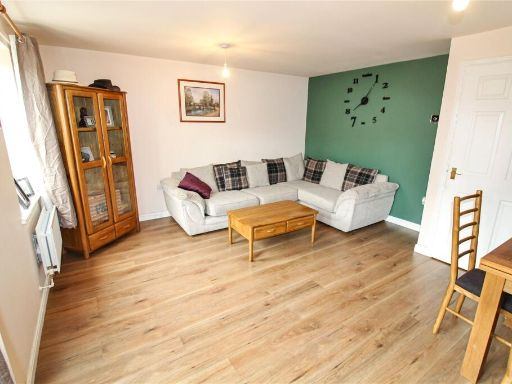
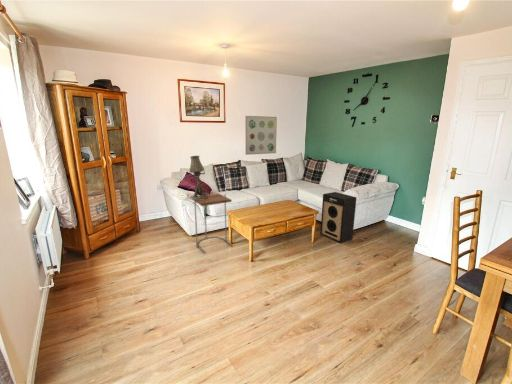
+ table lamp [188,155,209,199]
+ wall art [245,115,278,156]
+ side table [190,192,233,254]
+ speaker [319,191,357,244]
